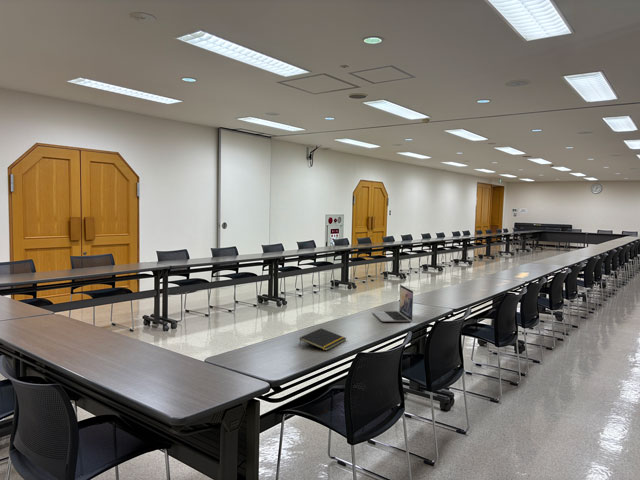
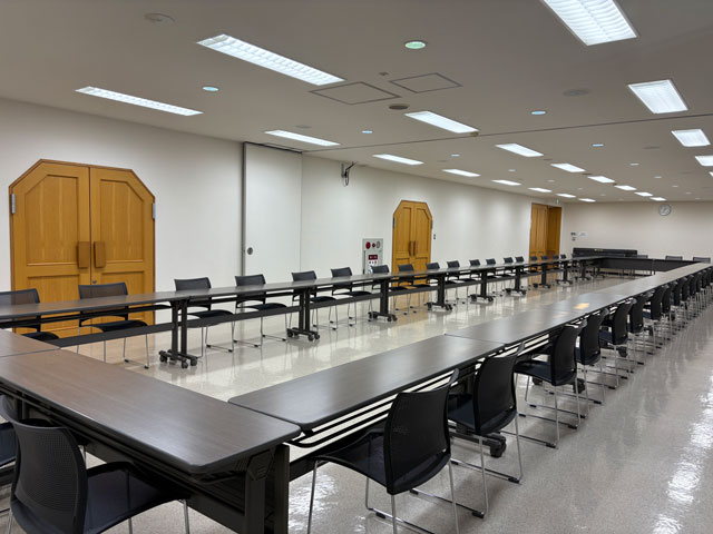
- notepad [298,327,347,352]
- laptop [372,284,414,322]
